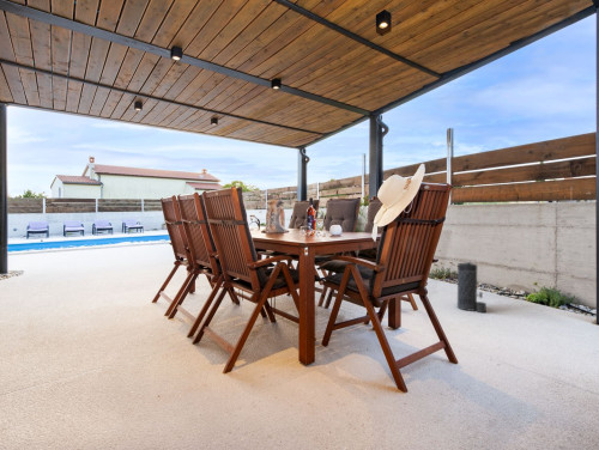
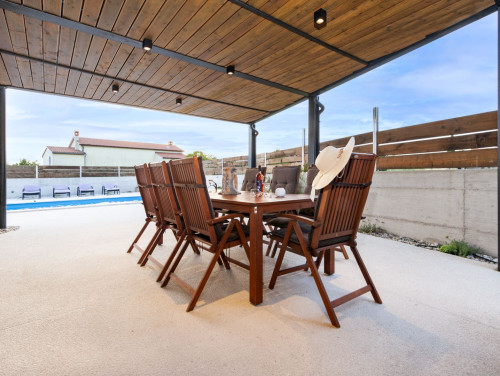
- canister [456,261,488,314]
